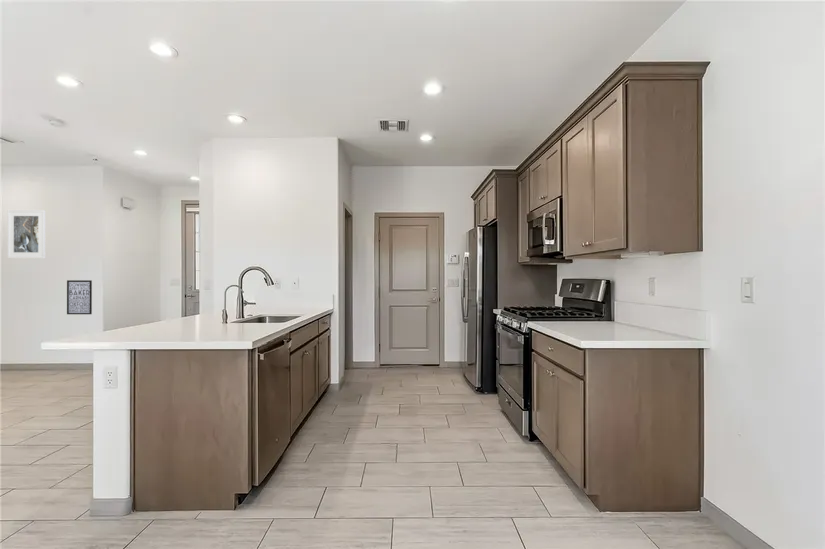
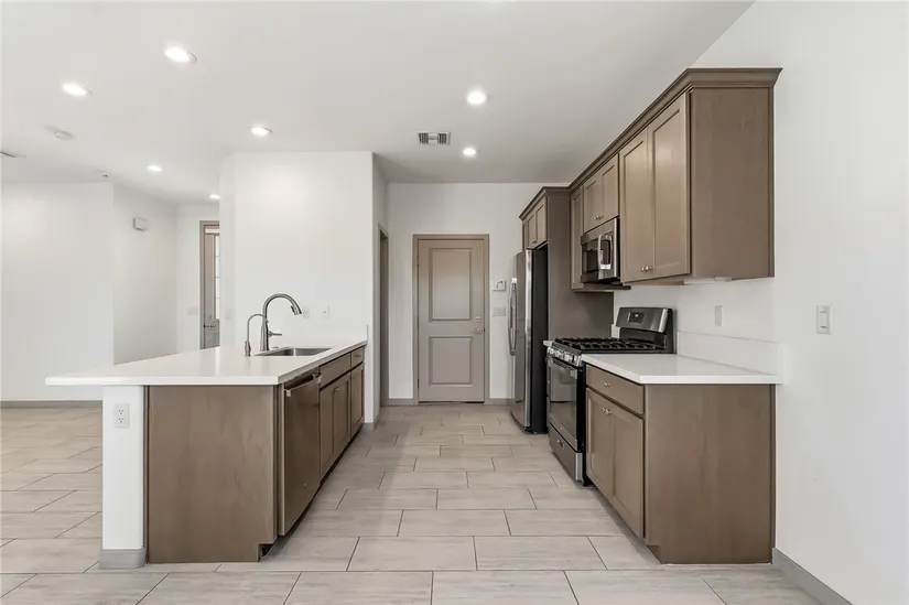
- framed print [6,209,46,259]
- wall art [66,279,93,315]
